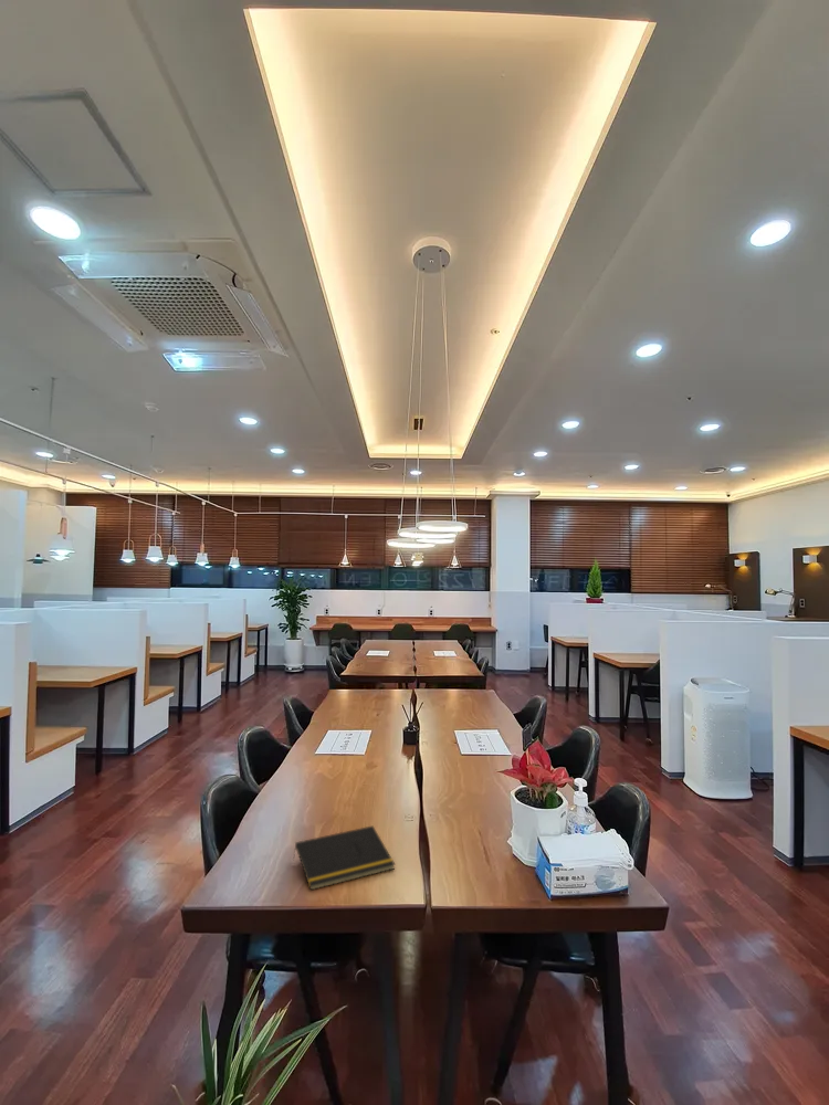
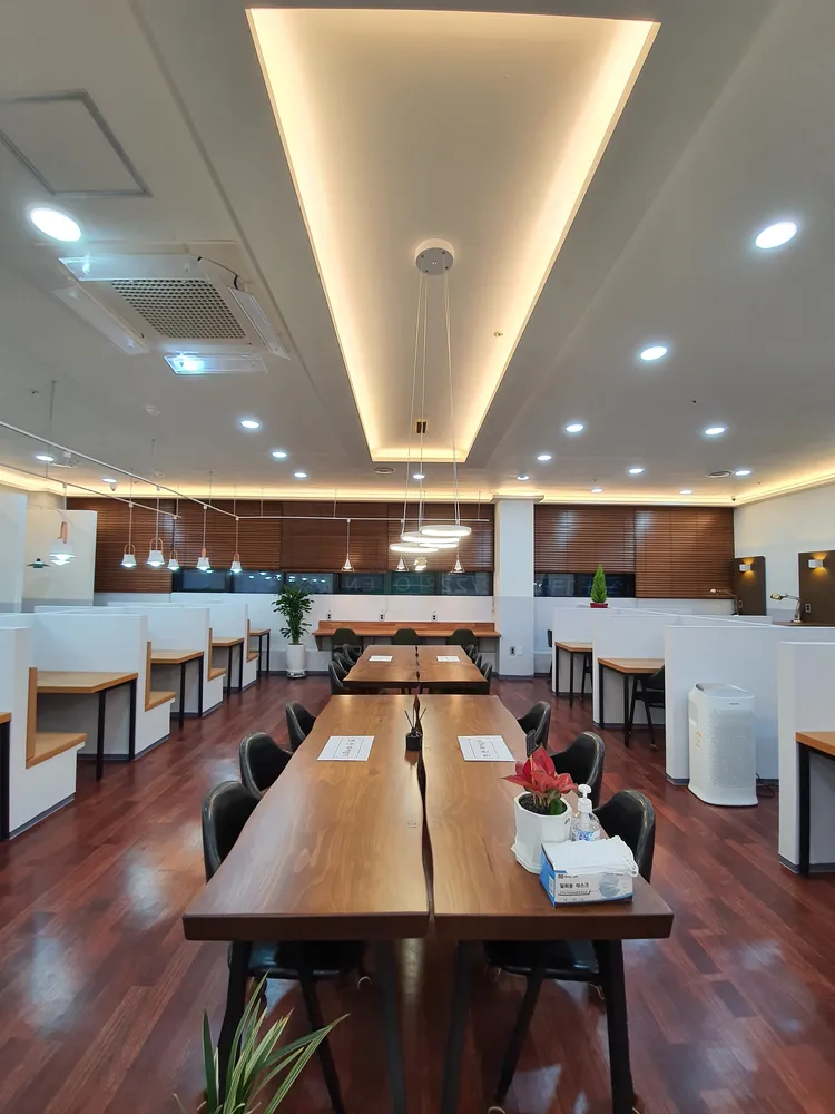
- notepad [292,824,396,891]
